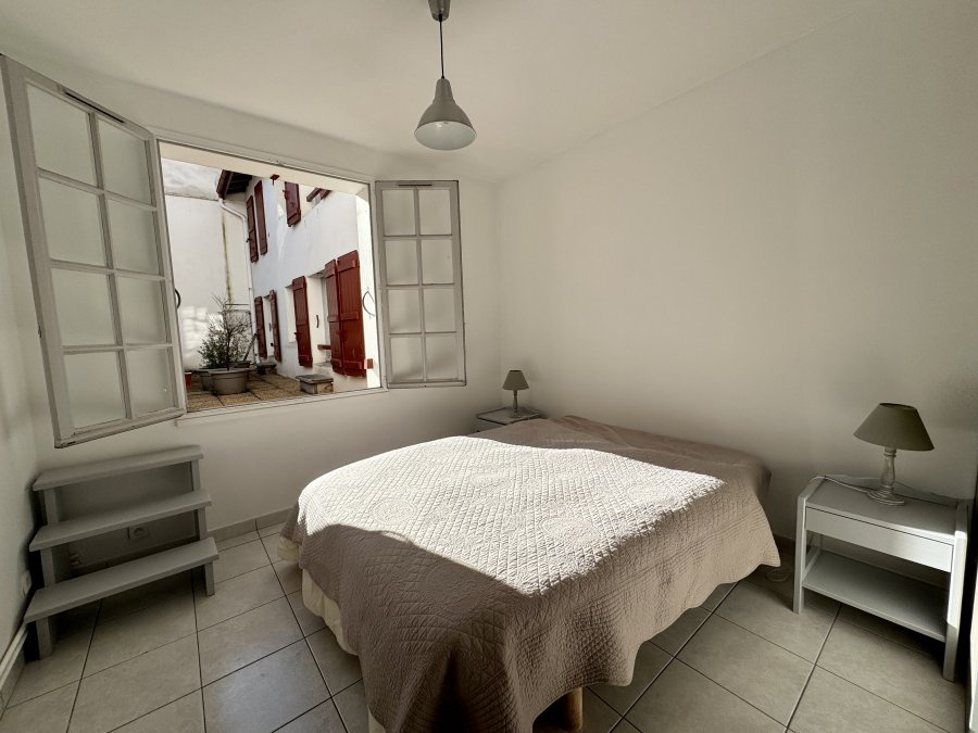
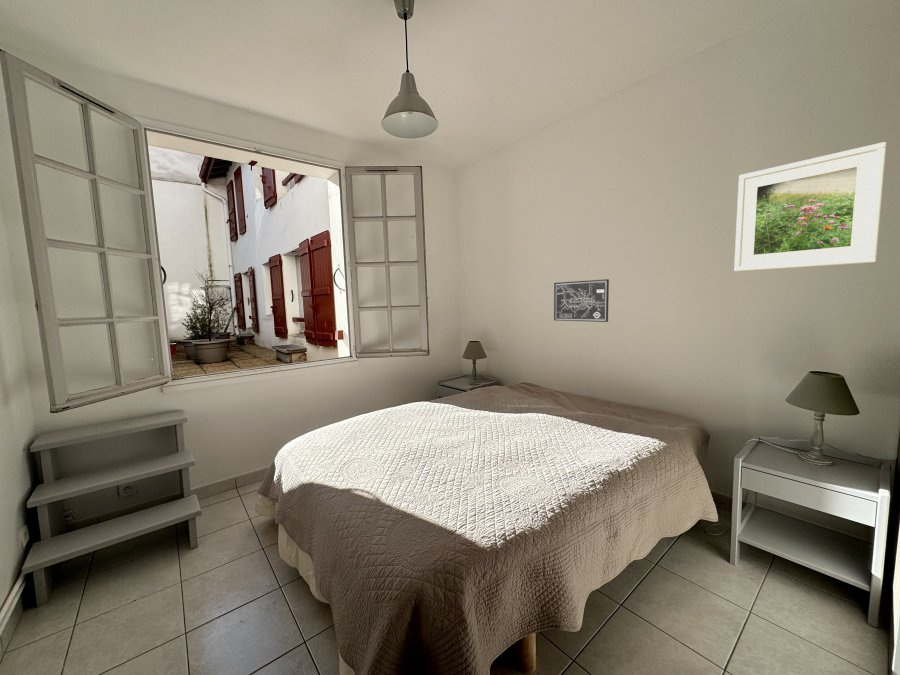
+ wall art [553,278,610,323]
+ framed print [733,141,887,272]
